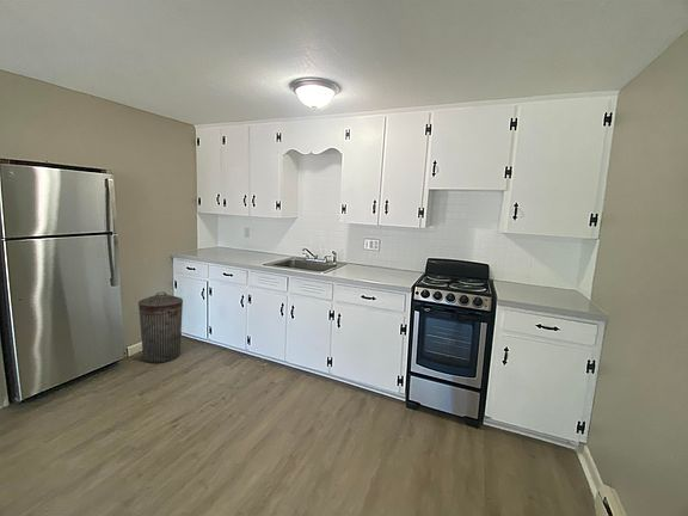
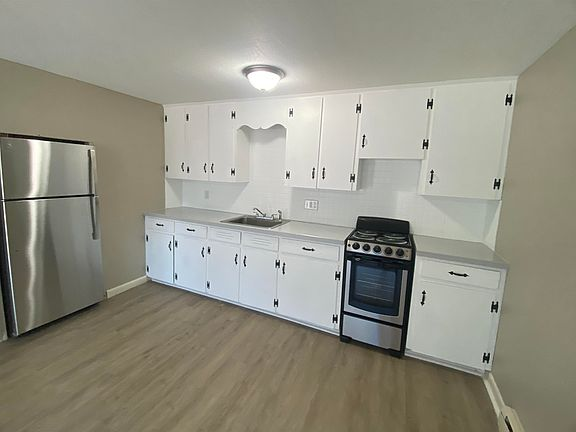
- trash can [137,291,184,364]
